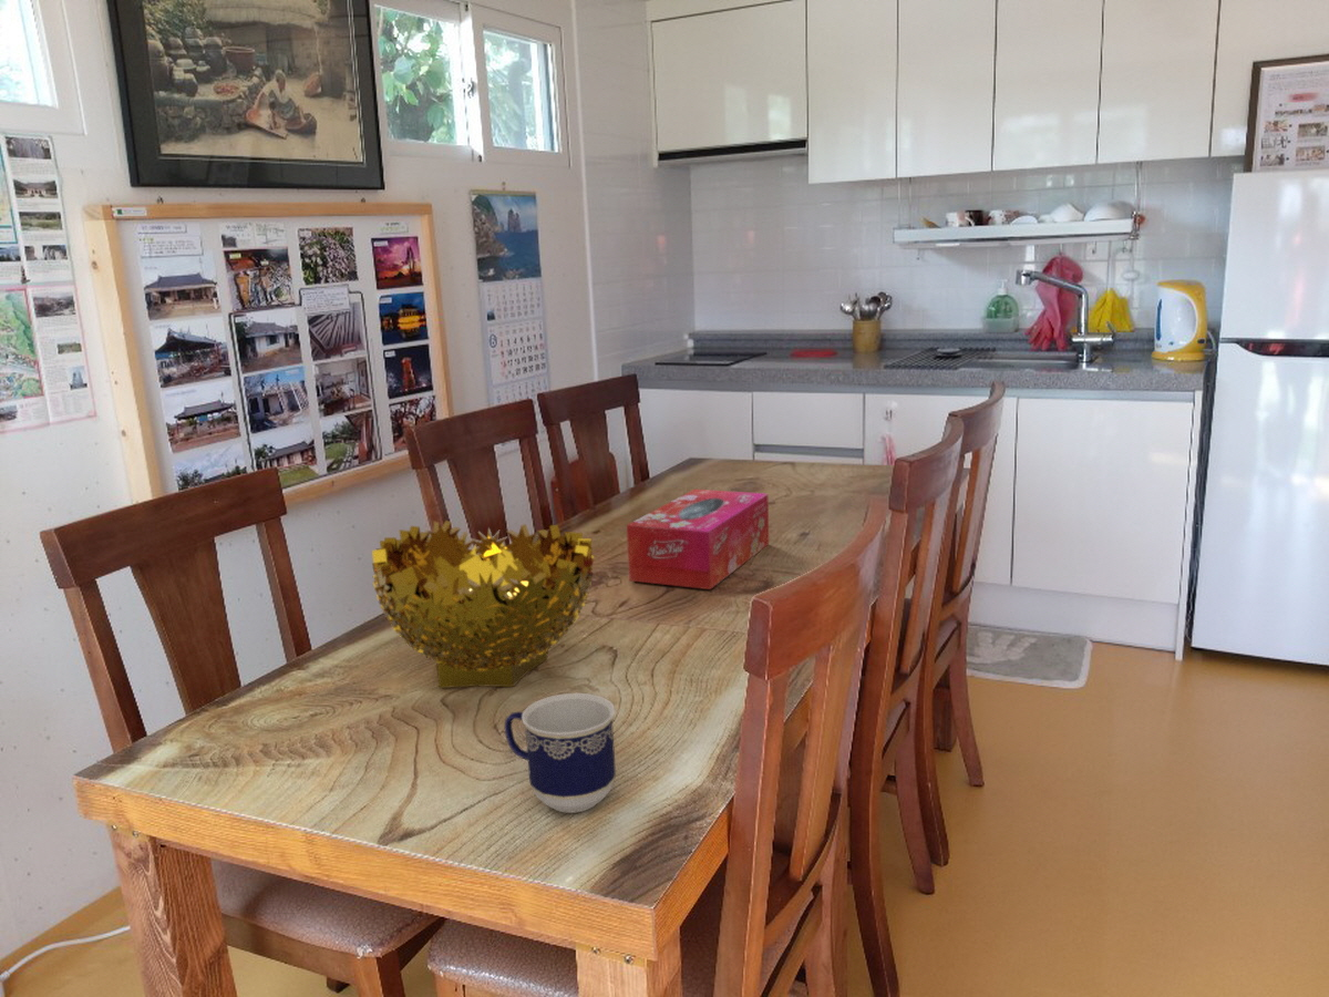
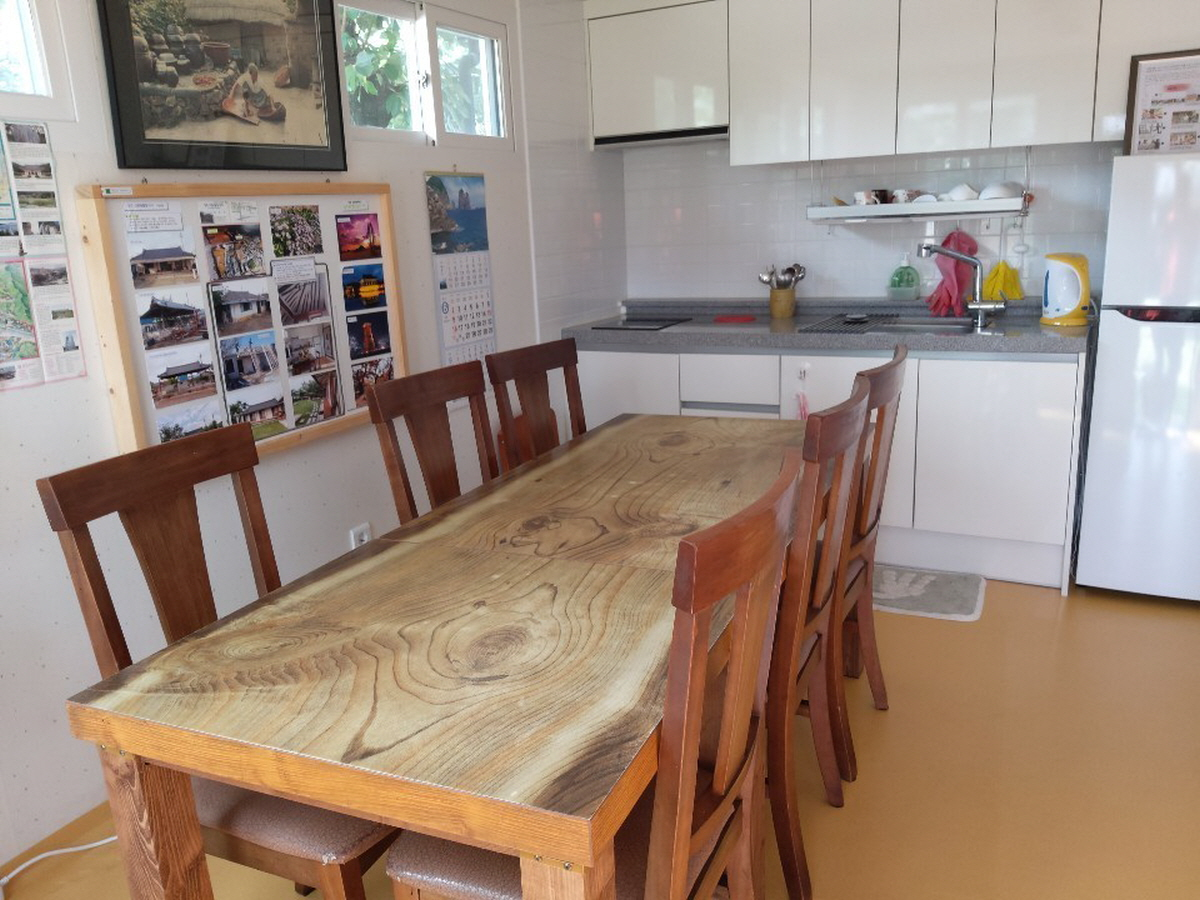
- decorative bowl [371,520,595,689]
- tissue box [626,489,770,590]
- cup [503,692,617,814]
